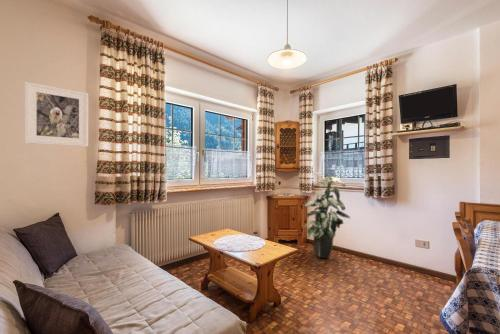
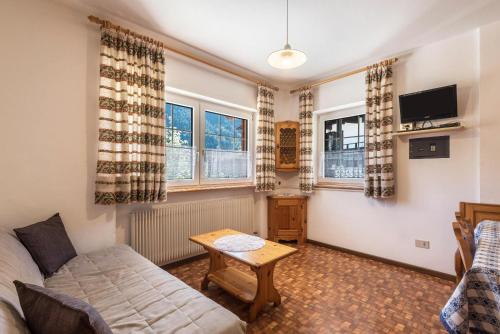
- indoor plant [303,171,351,259]
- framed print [24,81,89,148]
